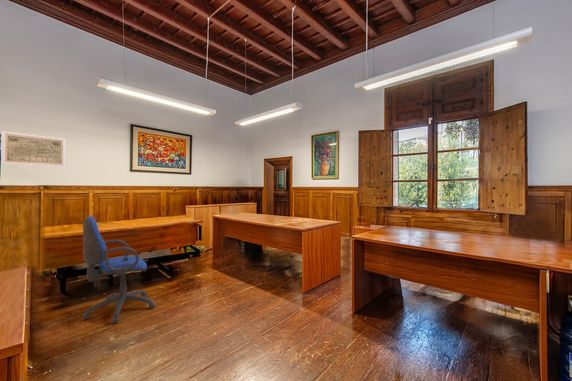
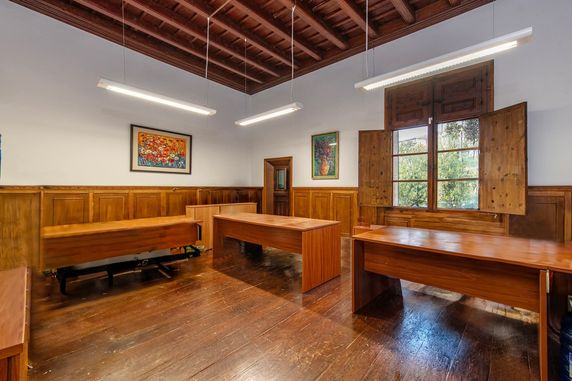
- chair [82,215,157,324]
- map [1,130,66,168]
